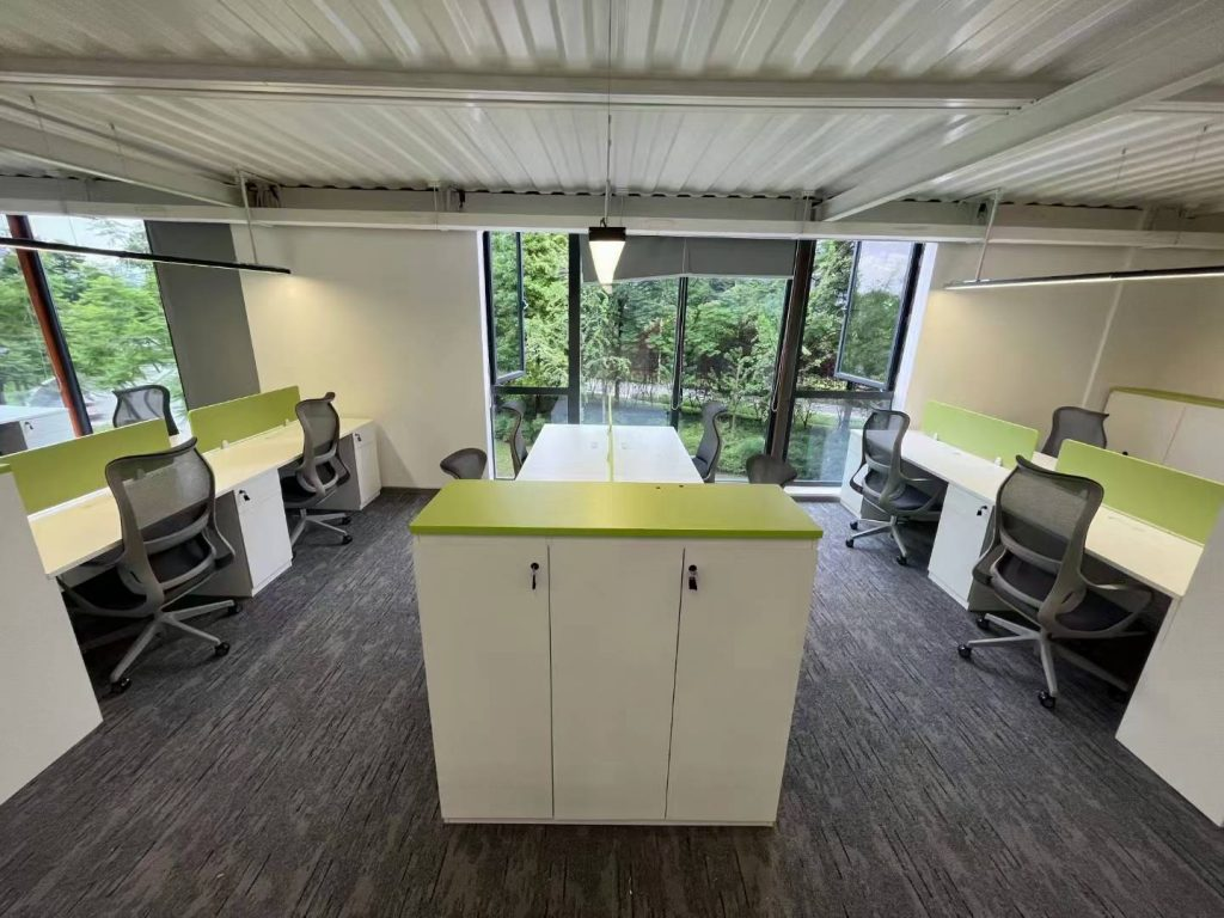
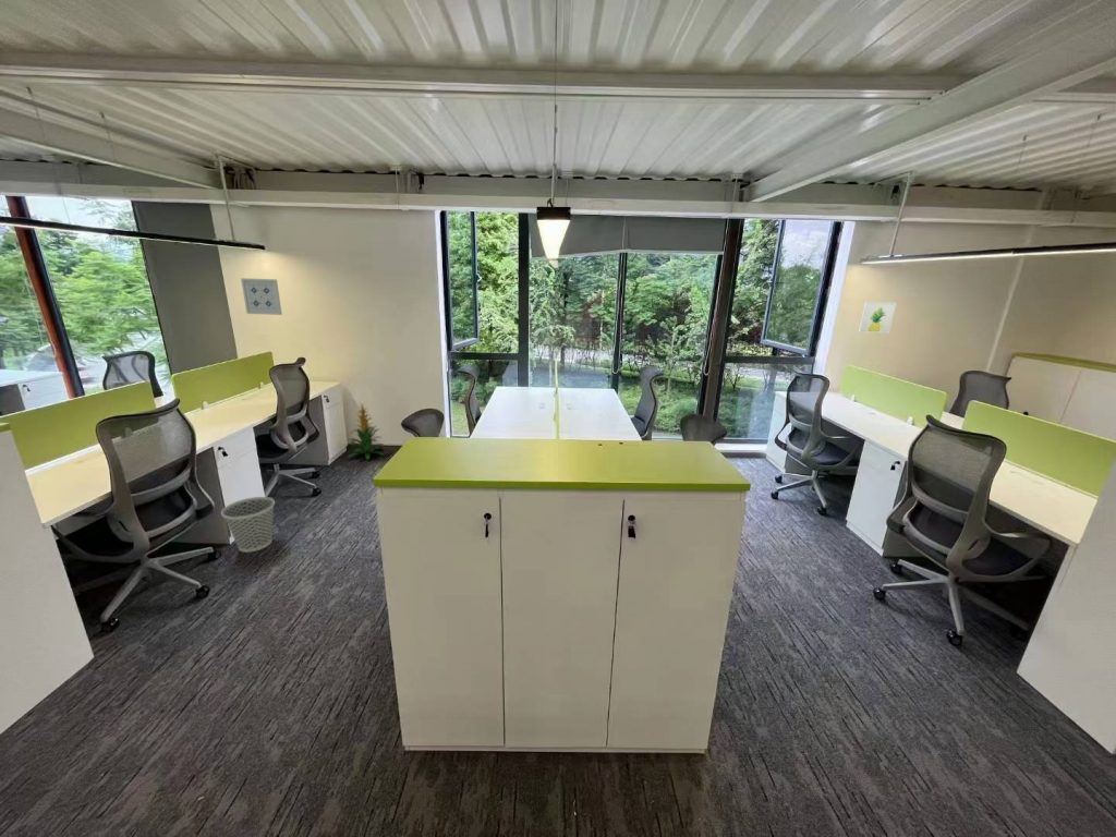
+ wastebasket [220,496,276,554]
+ wall art [858,301,898,335]
+ indoor plant [345,401,386,461]
+ wall art [240,277,283,316]
